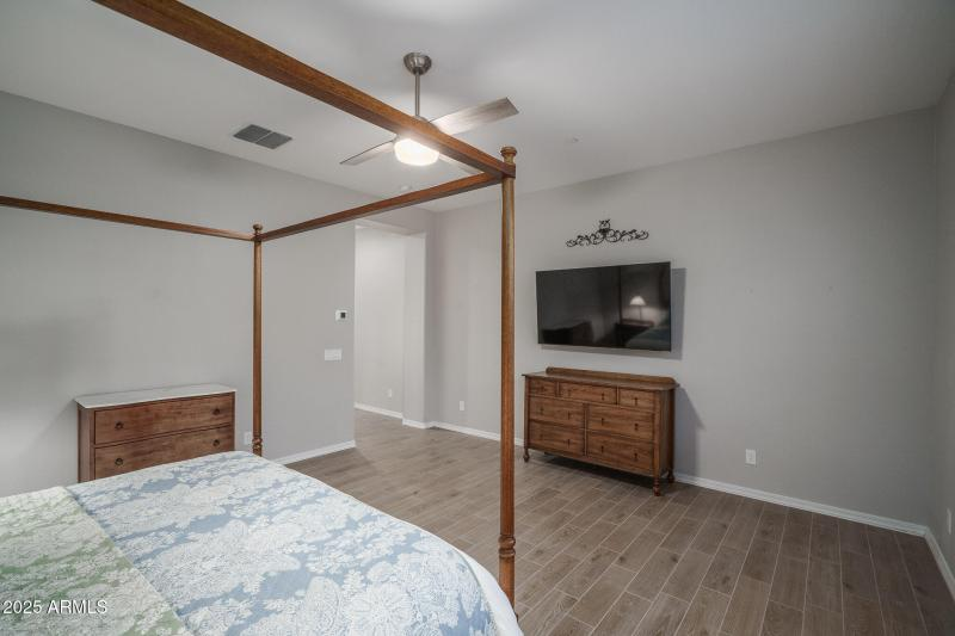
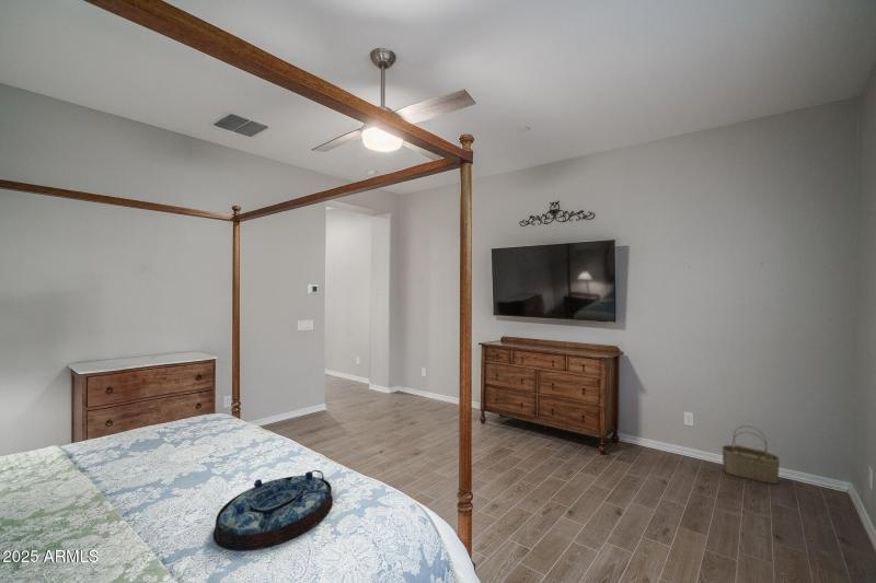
+ serving tray [212,469,334,551]
+ wicker basket [721,424,781,485]
